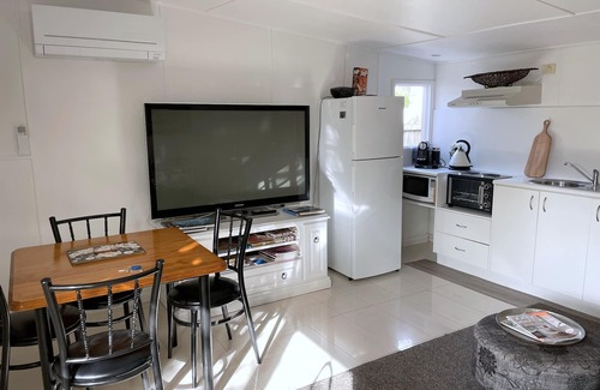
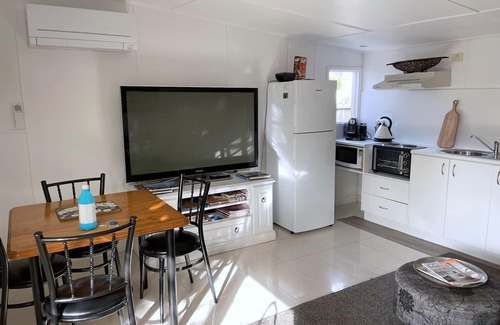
+ water bottle [77,184,98,231]
